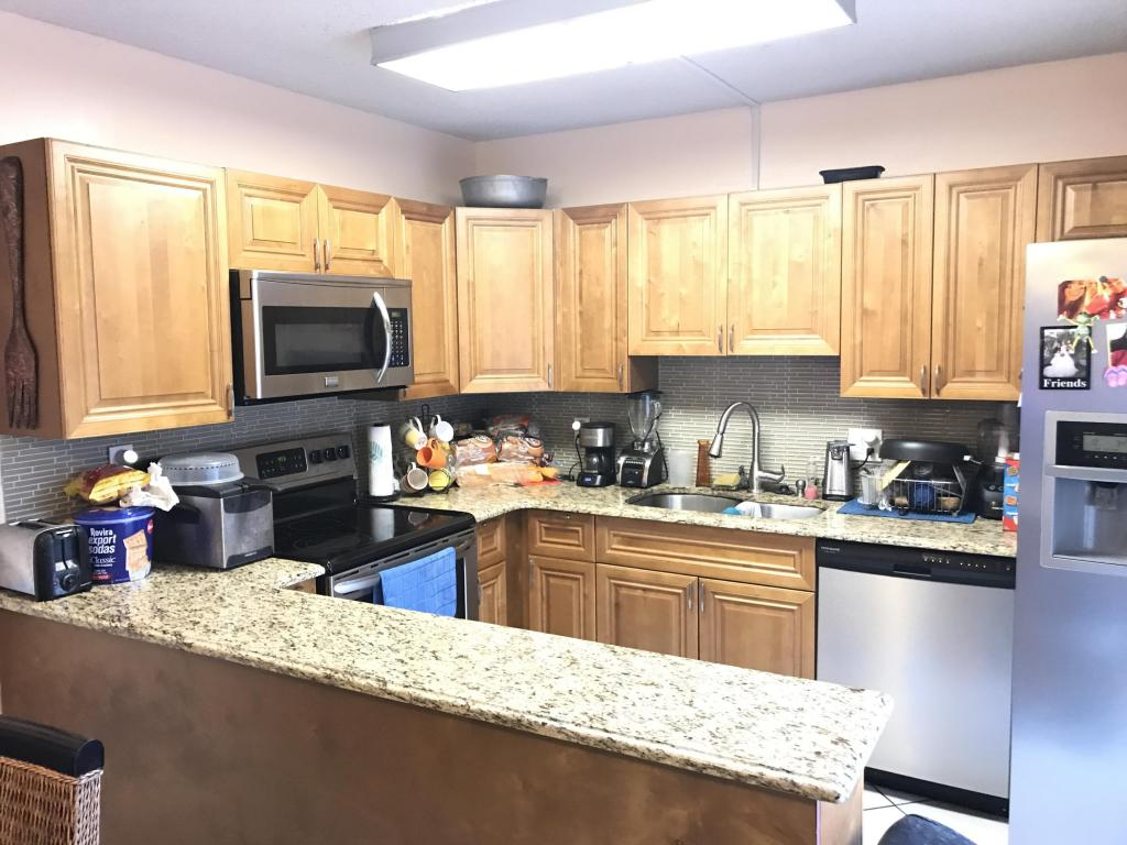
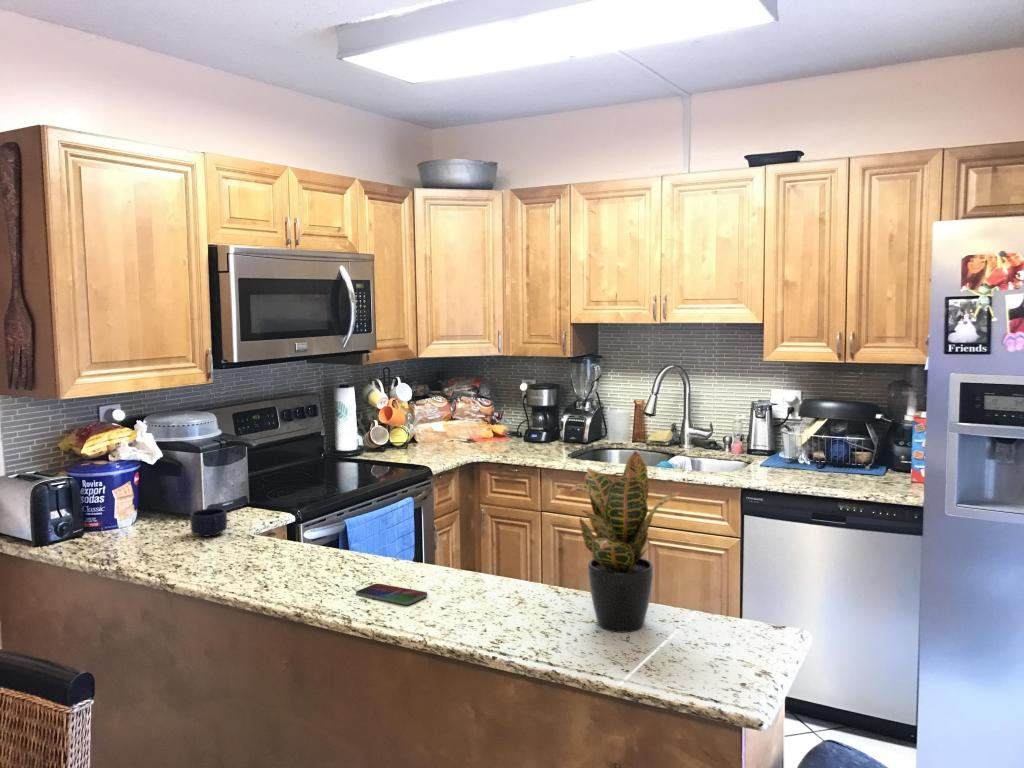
+ potted plant [566,450,685,634]
+ smartphone [355,583,428,606]
+ mug [189,507,228,538]
